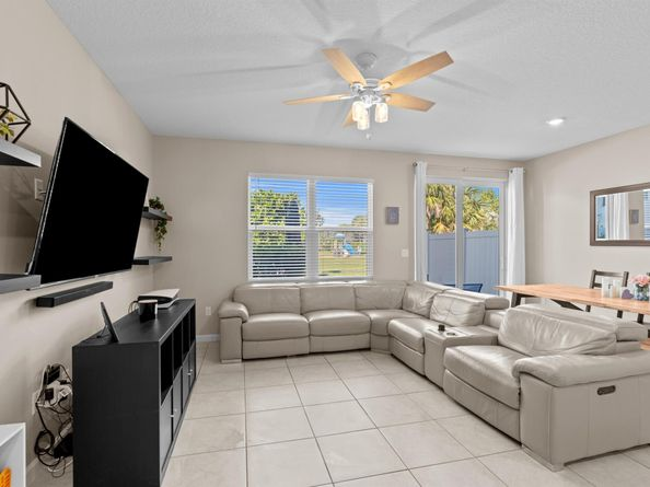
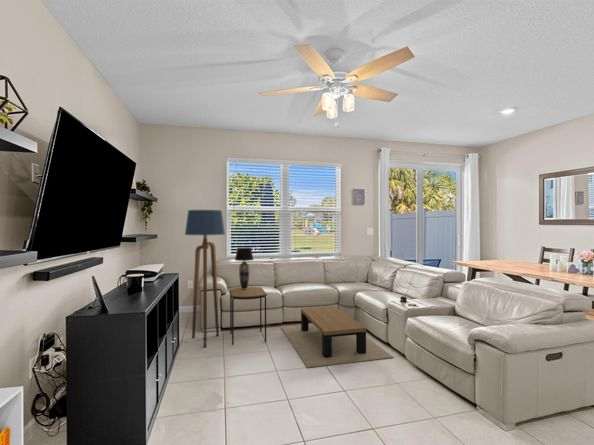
+ floor lamp [184,209,226,348]
+ side table [228,286,268,346]
+ coffee table [280,305,394,369]
+ table lamp [234,247,255,289]
